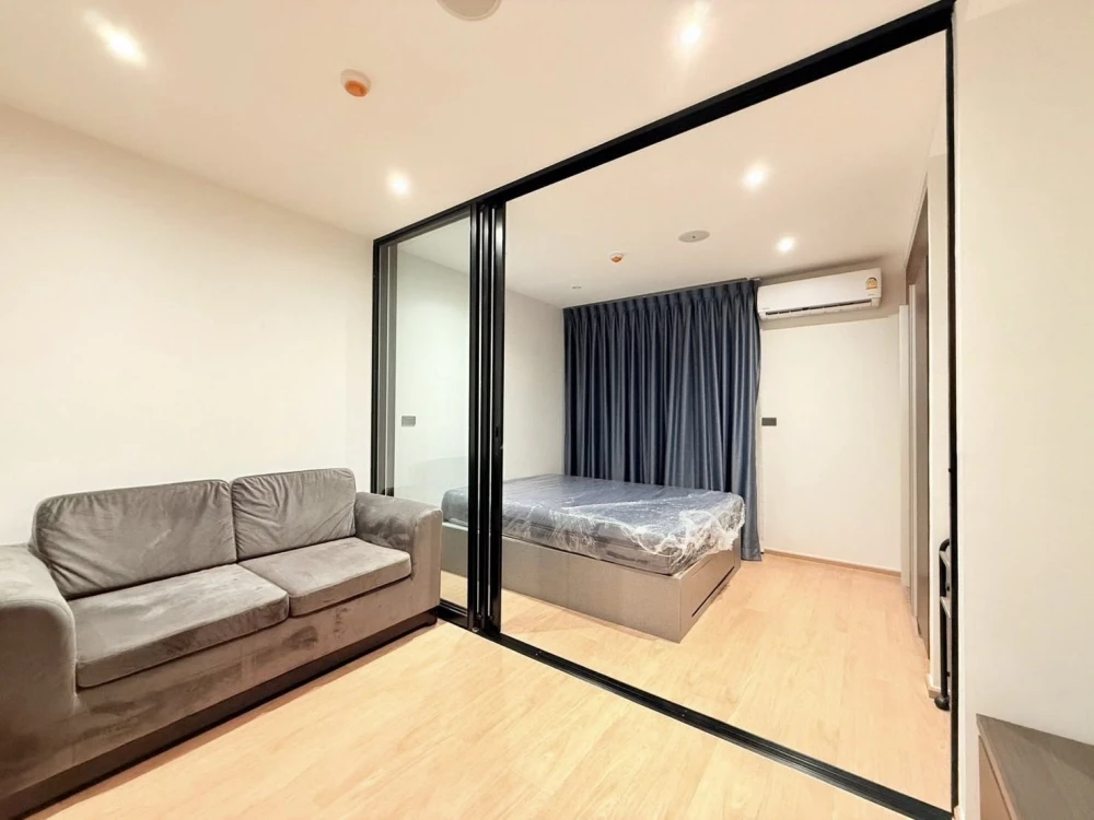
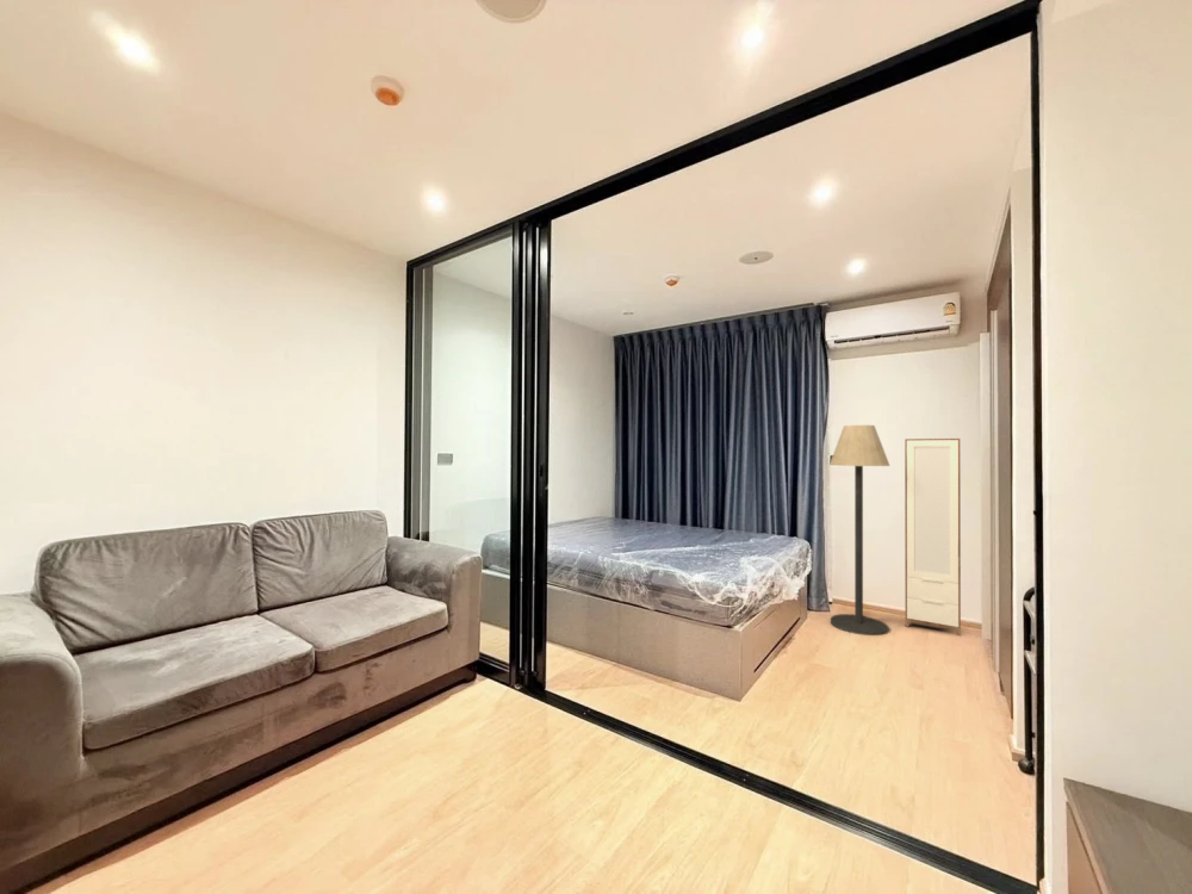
+ cabinet [904,437,962,637]
+ floor lamp [828,424,890,637]
